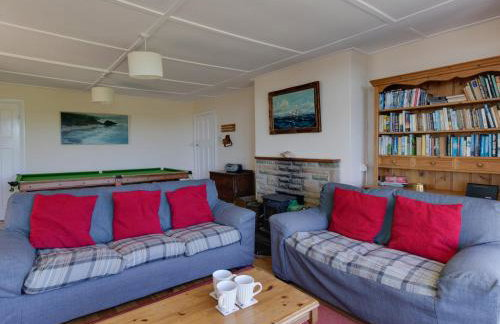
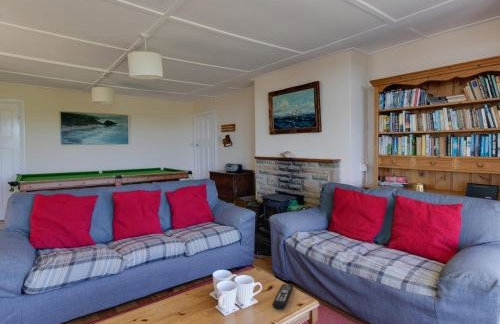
+ remote control [272,283,294,310]
